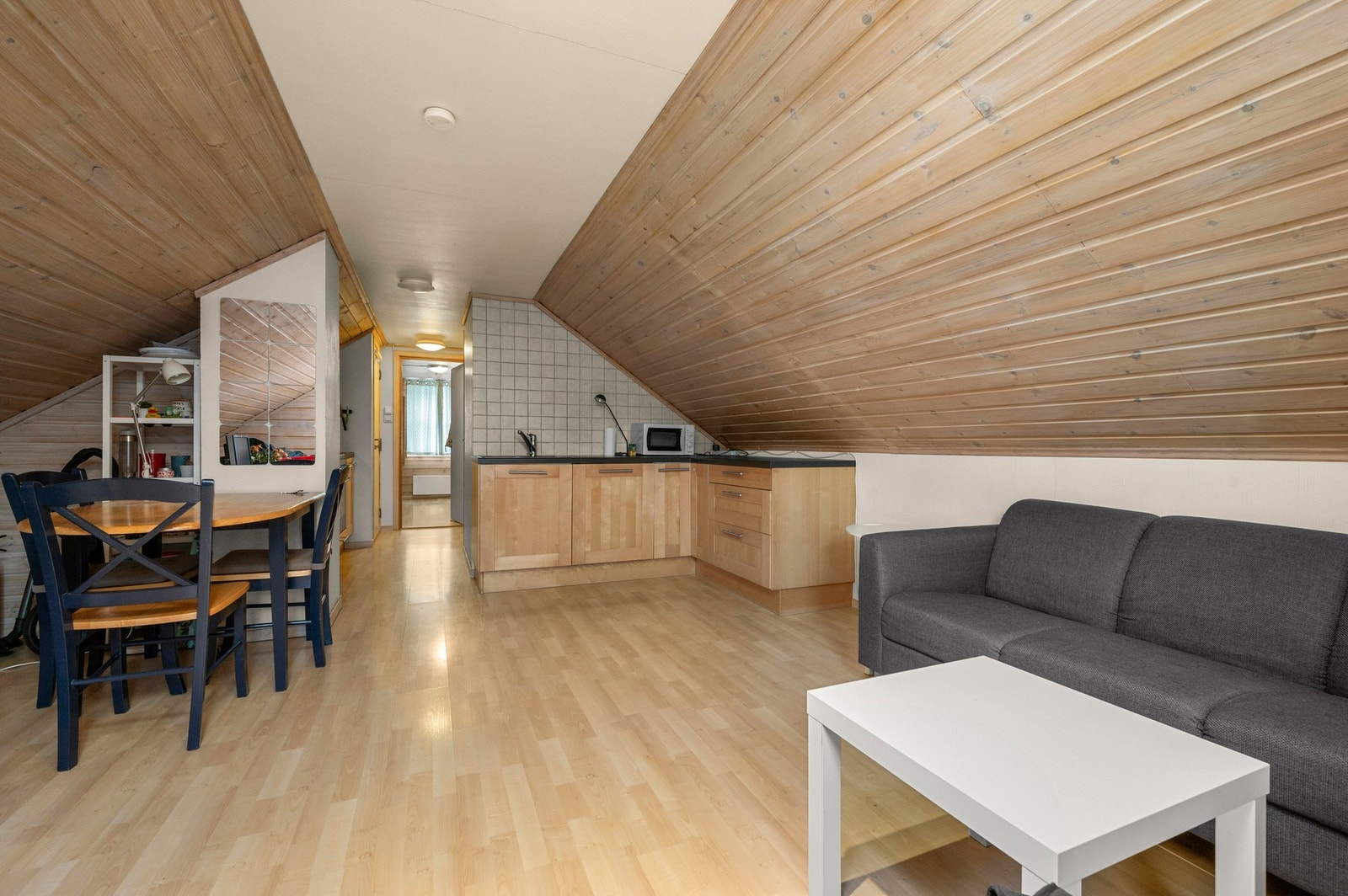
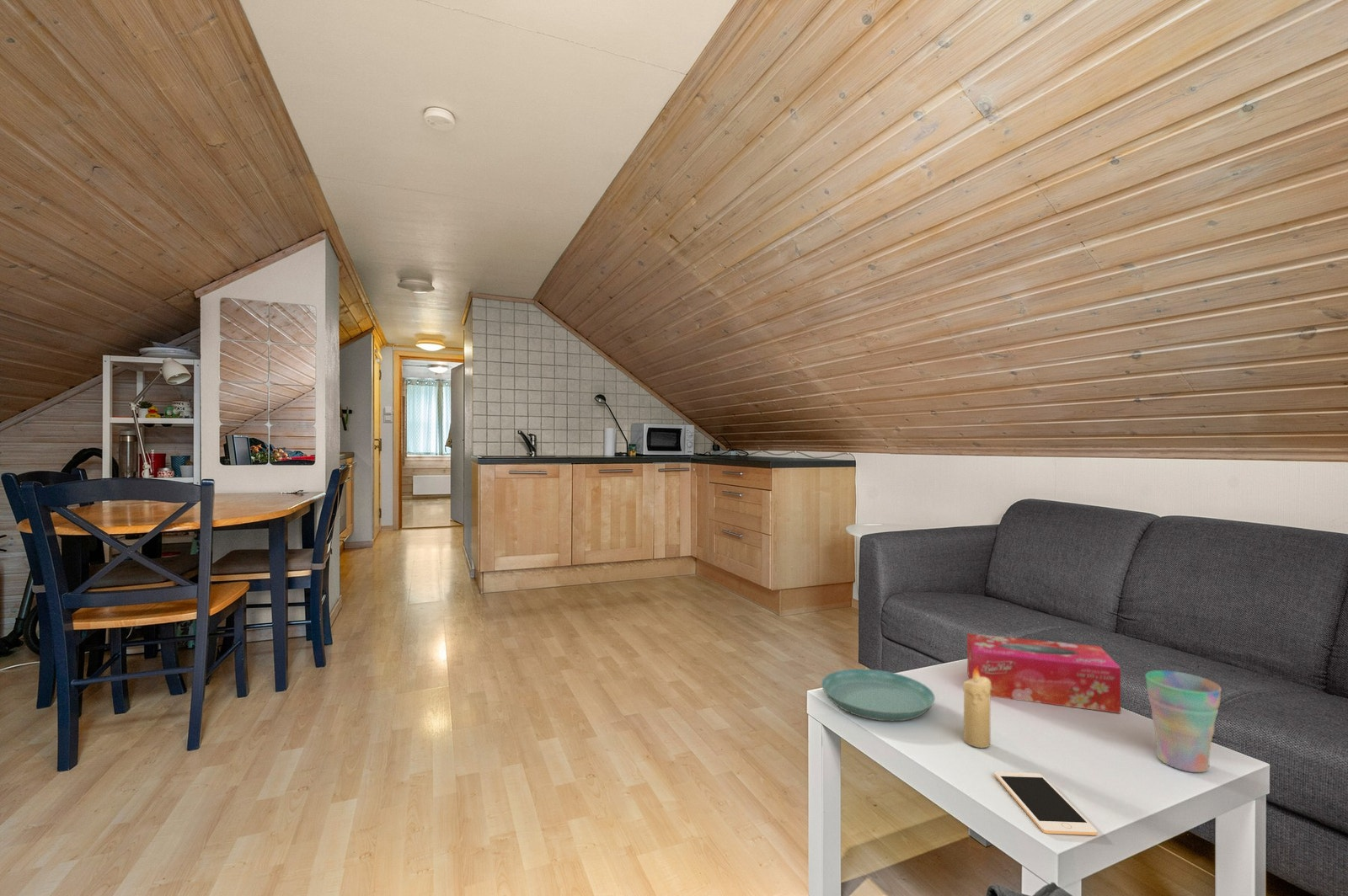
+ cup [1144,669,1222,774]
+ tissue box [966,632,1121,714]
+ saucer [821,668,936,722]
+ cell phone [994,771,1099,836]
+ candle [962,666,992,749]
